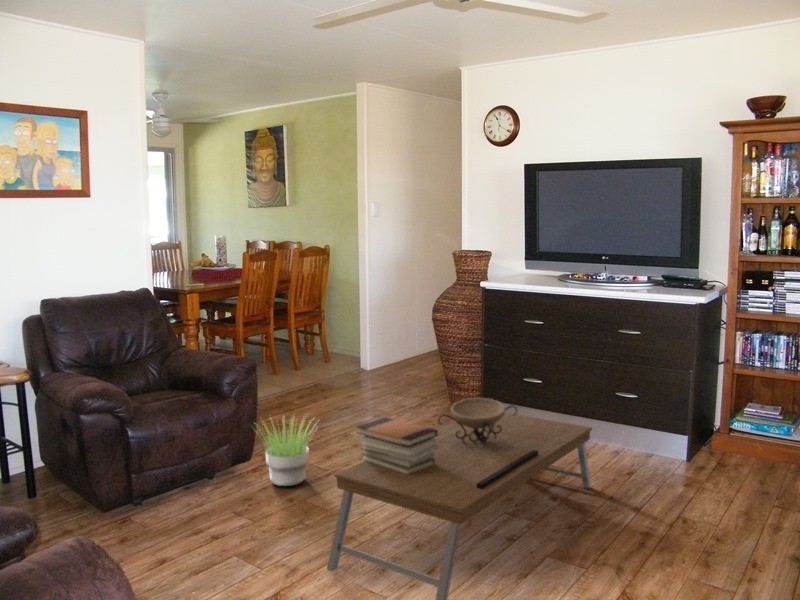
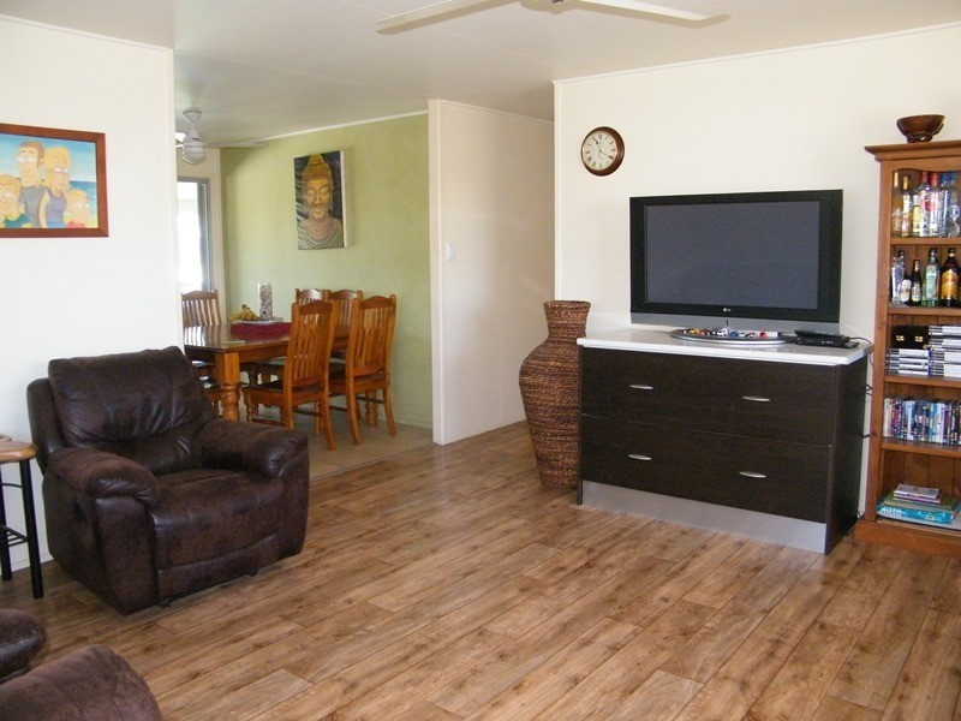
- potted plant [249,413,319,487]
- decorative bowl [437,397,518,447]
- coffee table [326,412,593,600]
- book stack [355,416,438,475]
